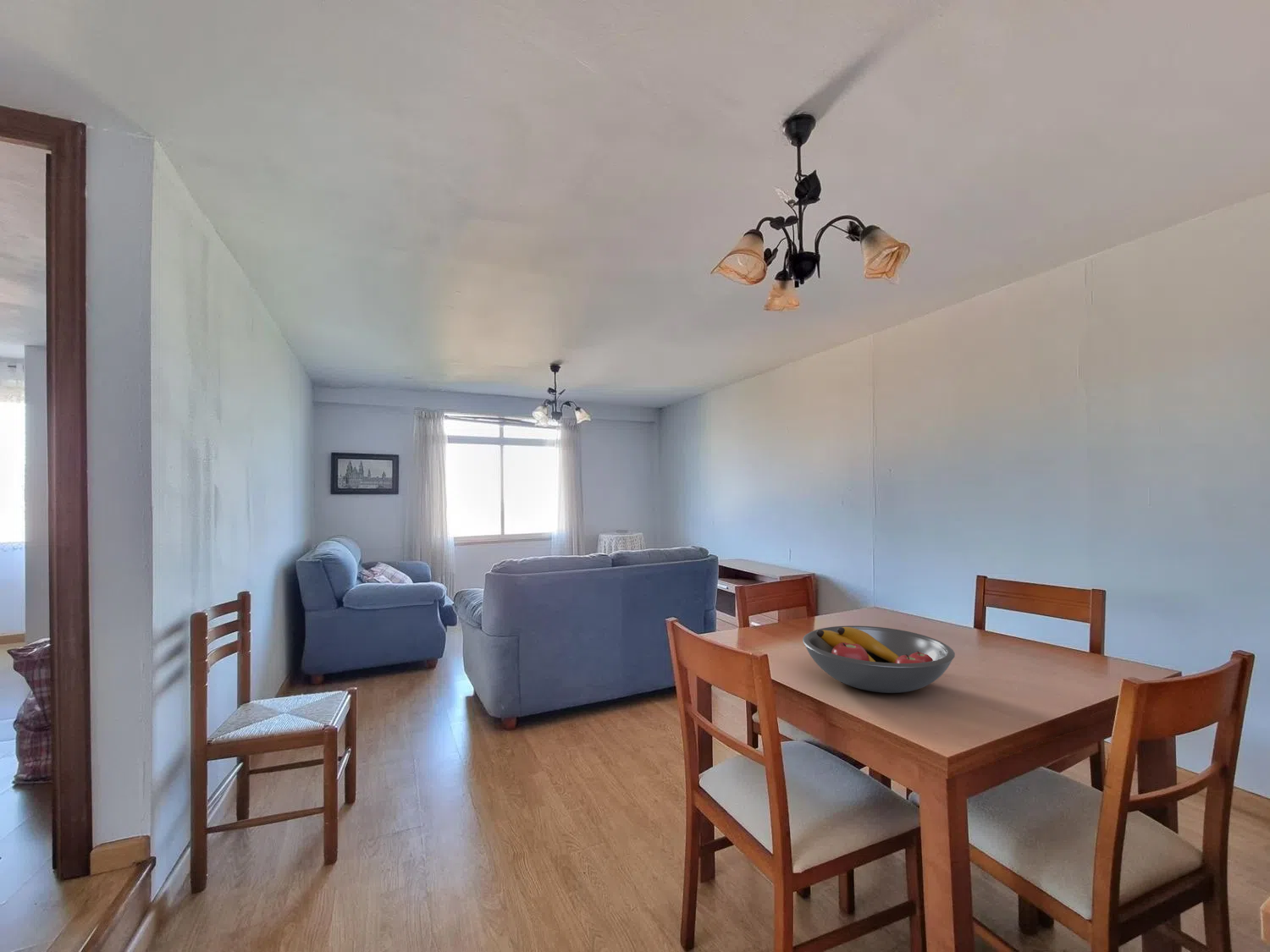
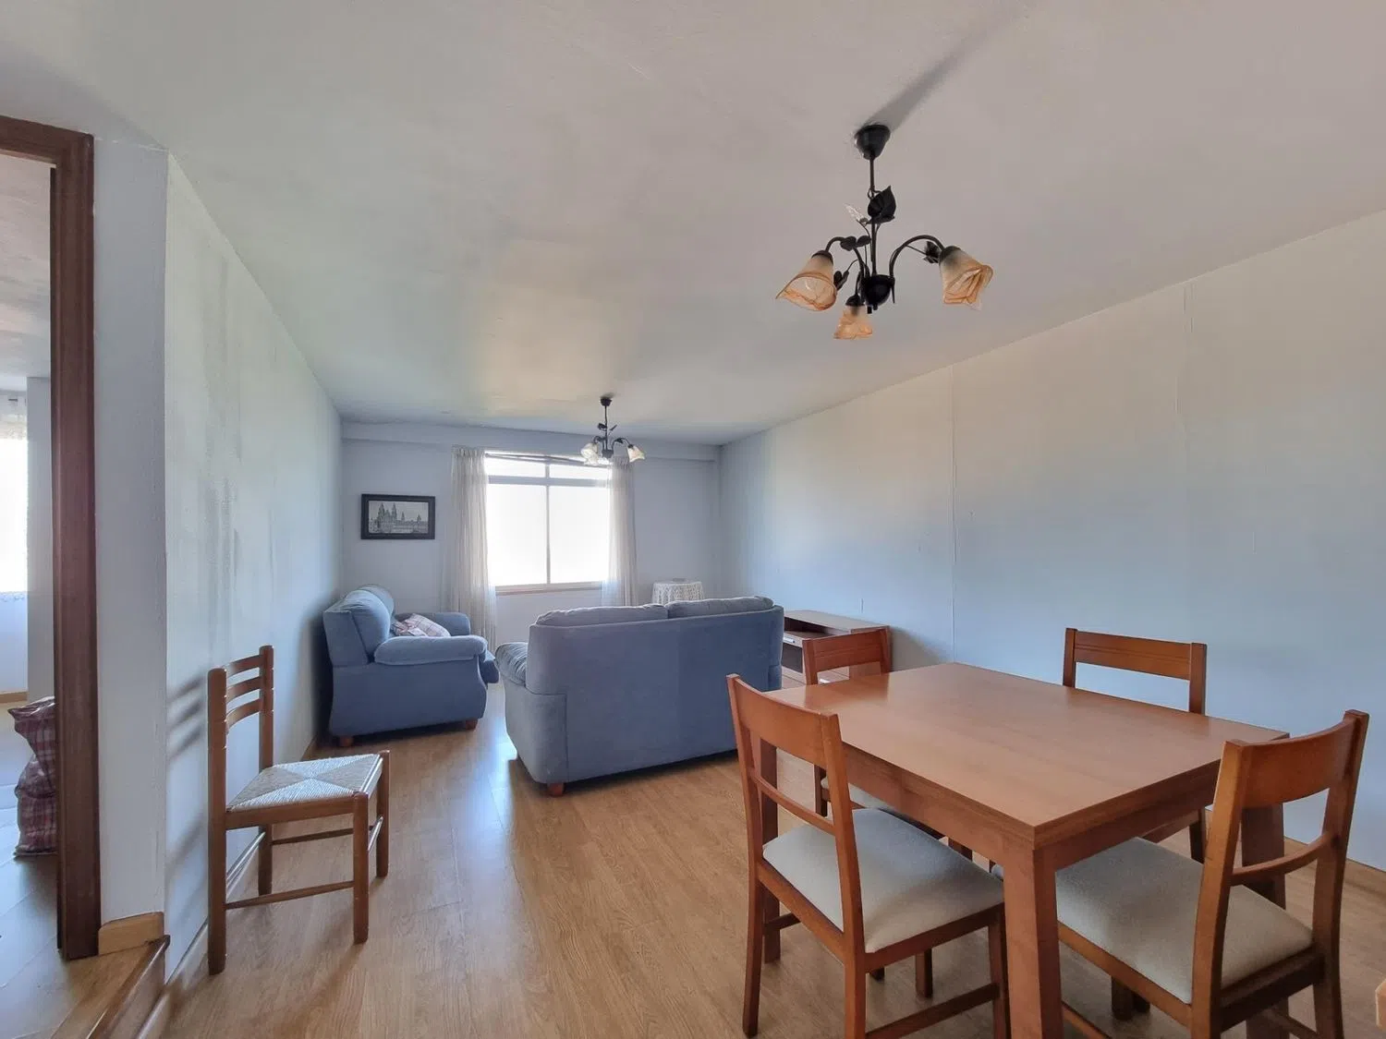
- fruit bowl [802,625,956,694]
